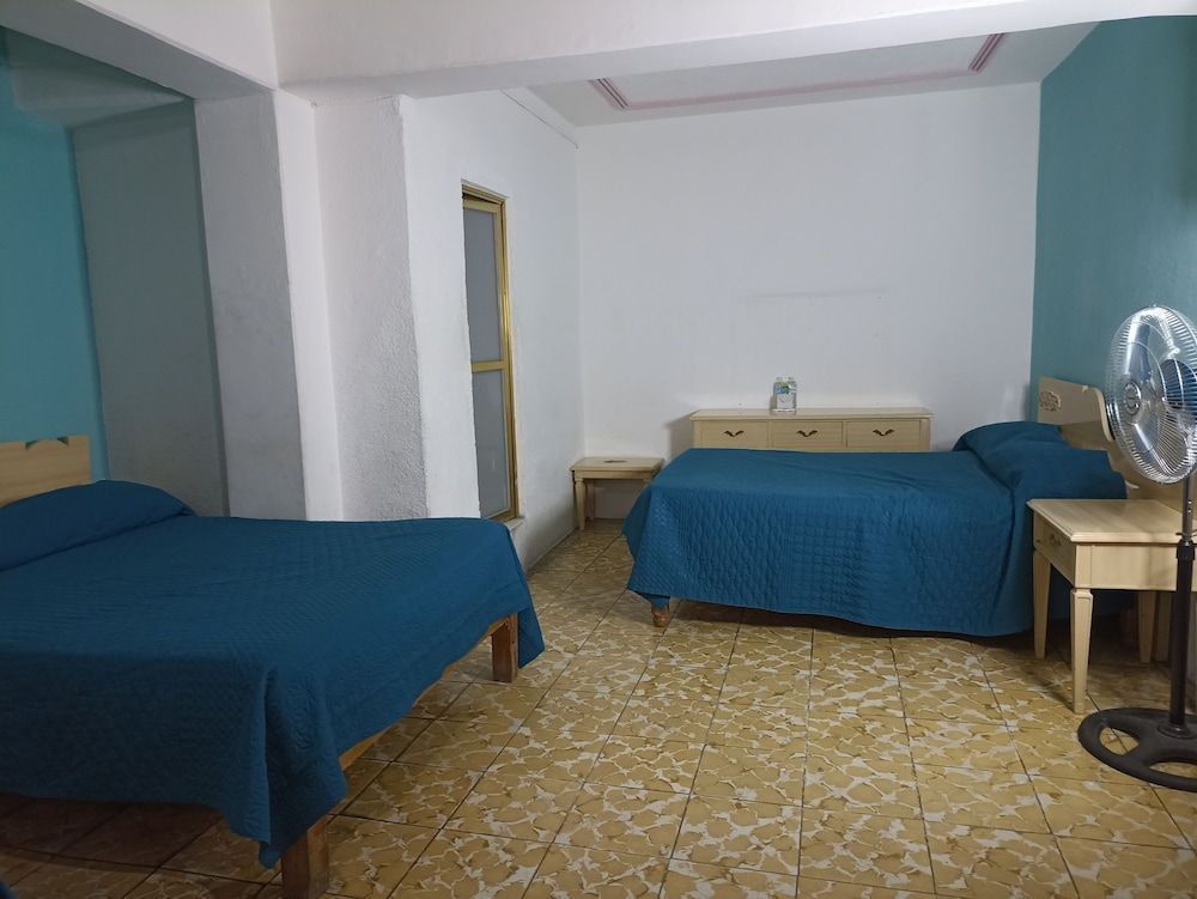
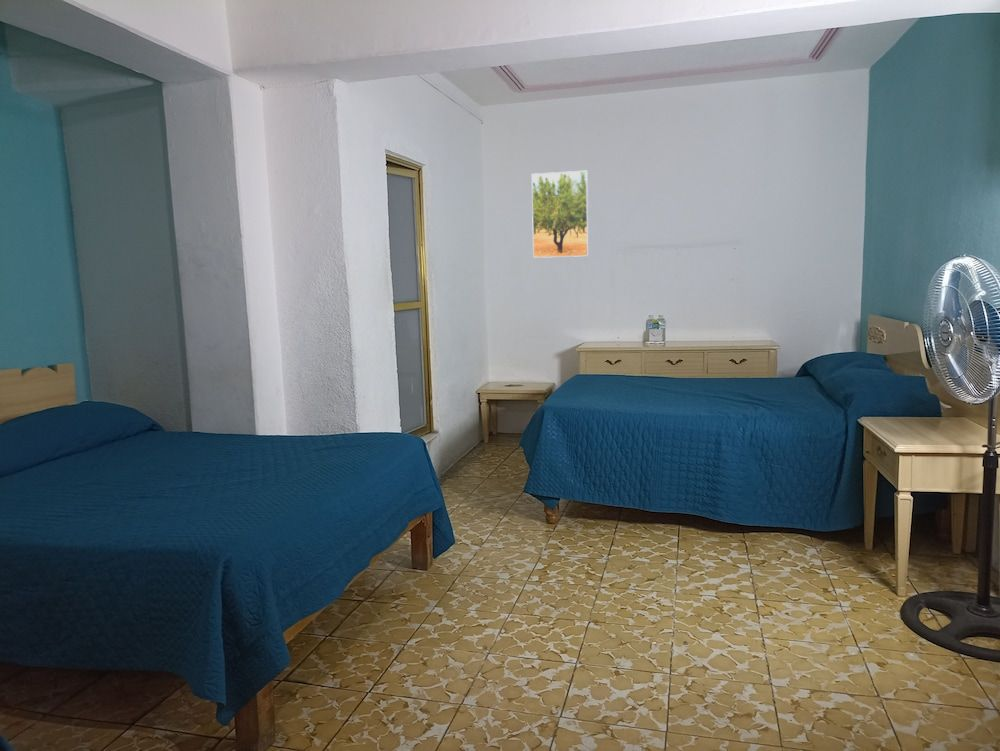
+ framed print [531,170,589,259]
